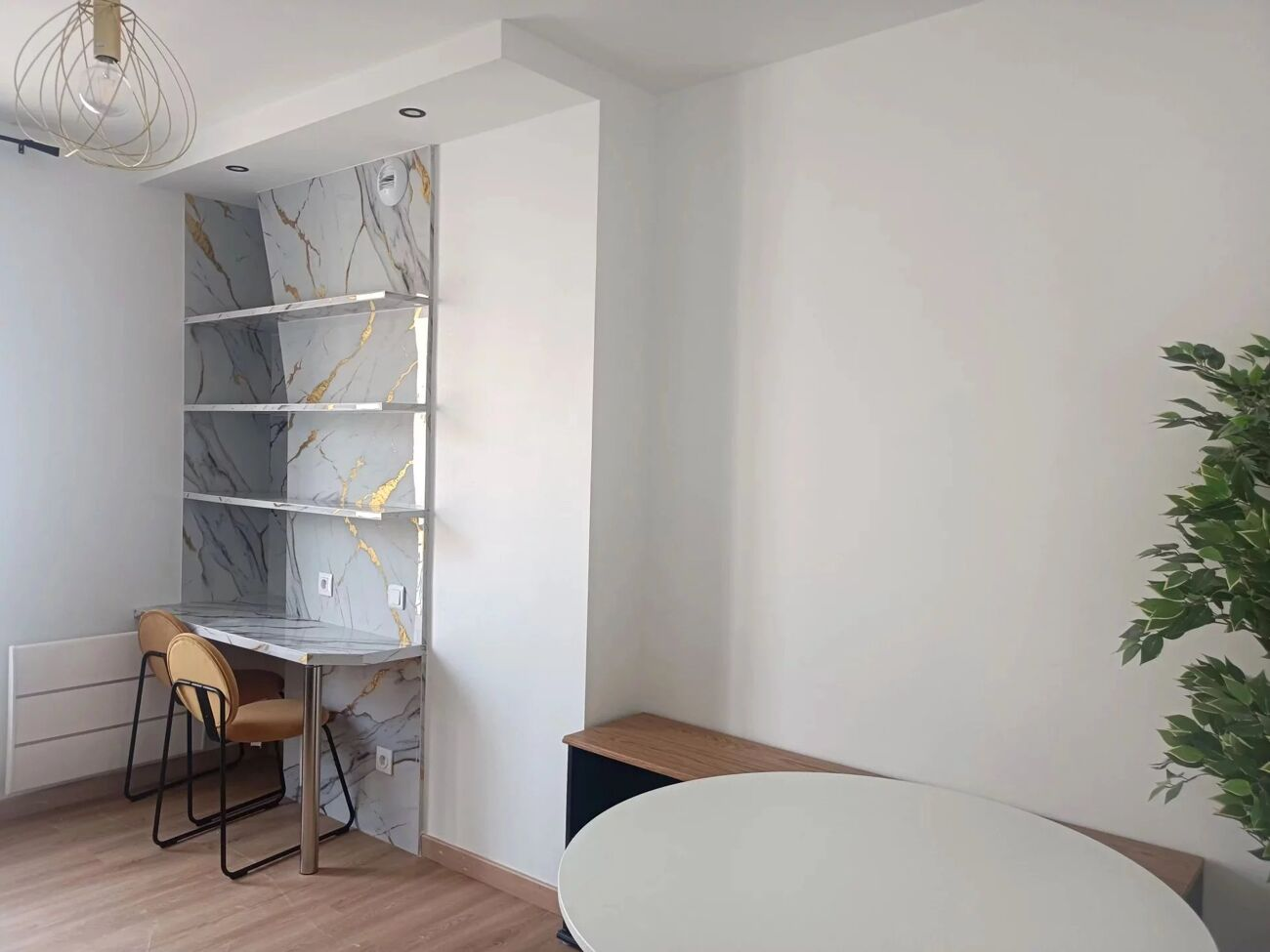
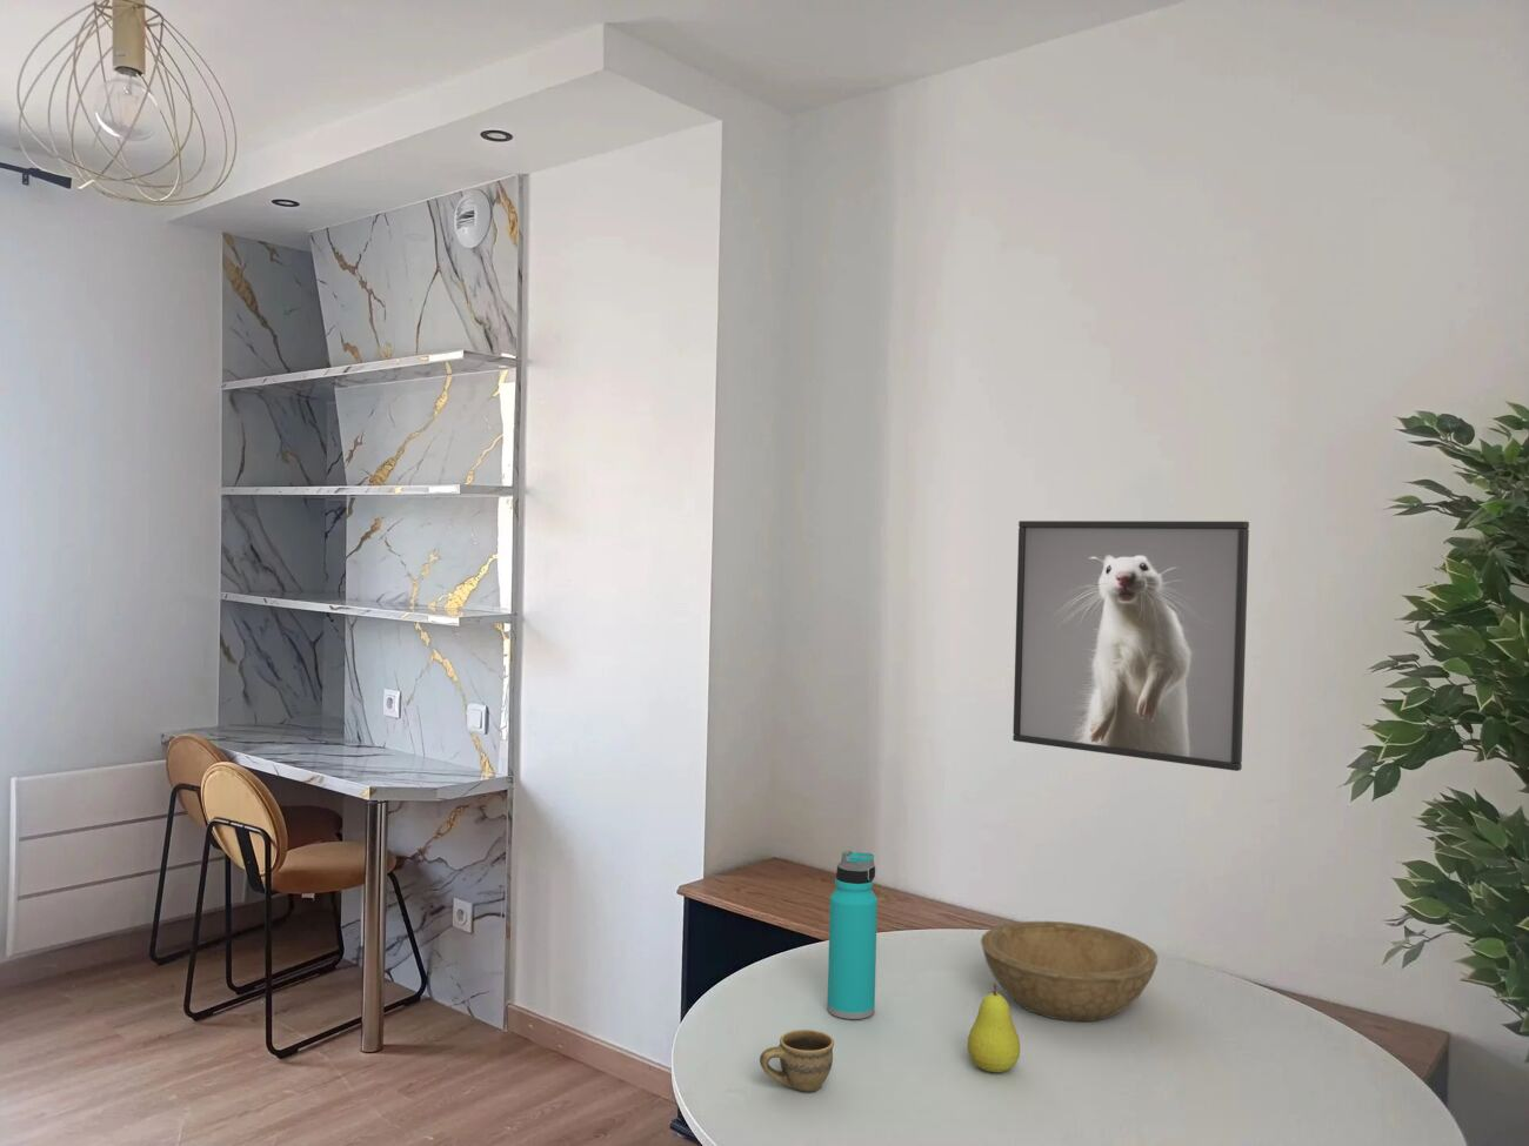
+ fruit [967,981,1021,1073]
+ cup [758,1028,836,1093]
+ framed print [1011,520,1250,773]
+ bowl [980,921,1158,1022]
+ water bottle [827,850,879,1021]
